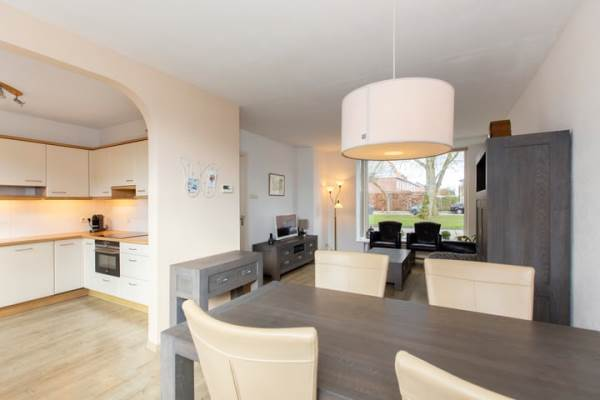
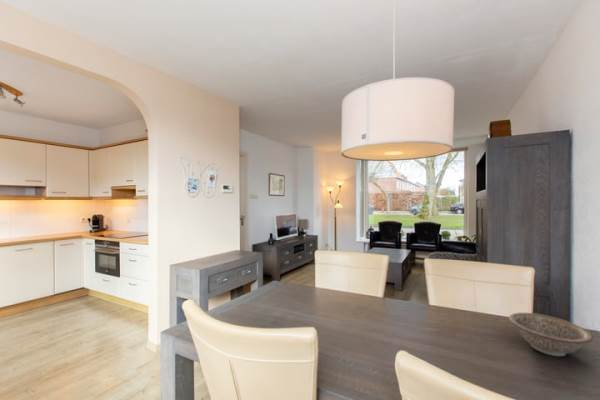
+ decorative bowl [508,311,594,357]
